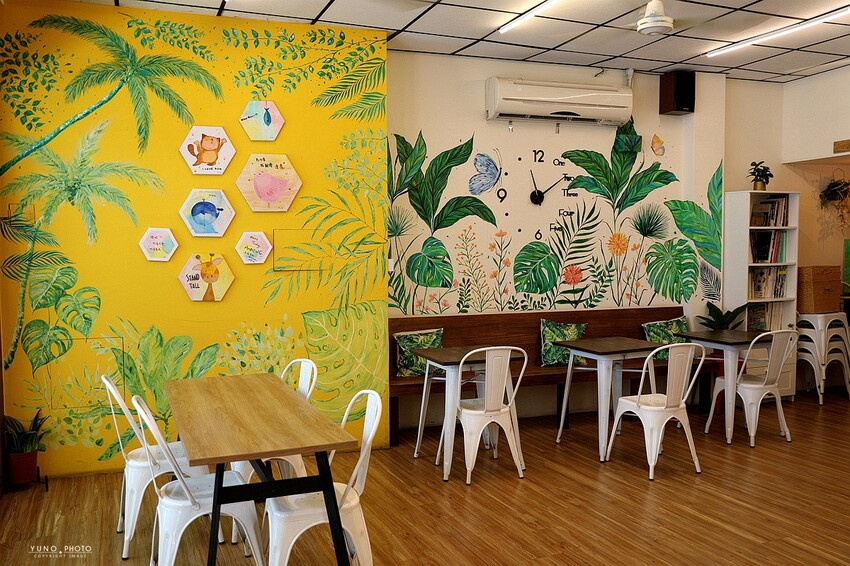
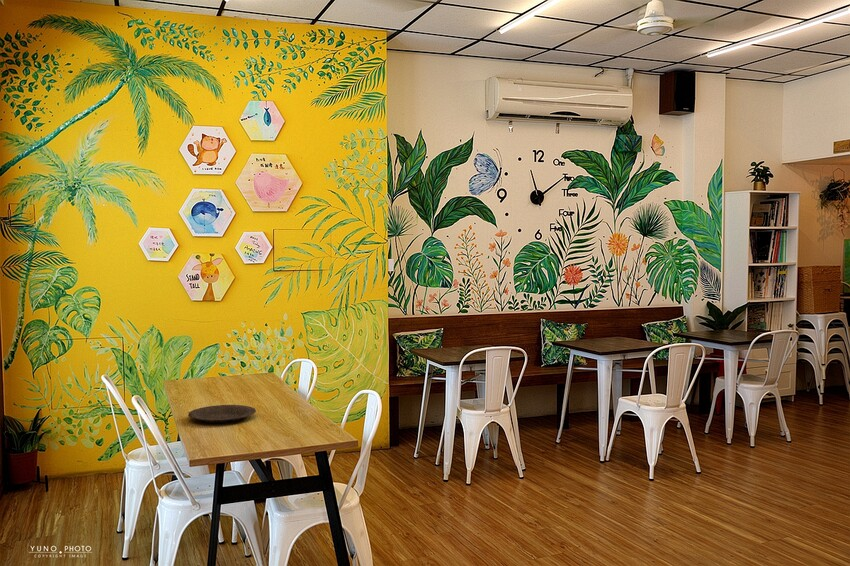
+ plate [187,404,257,424]
